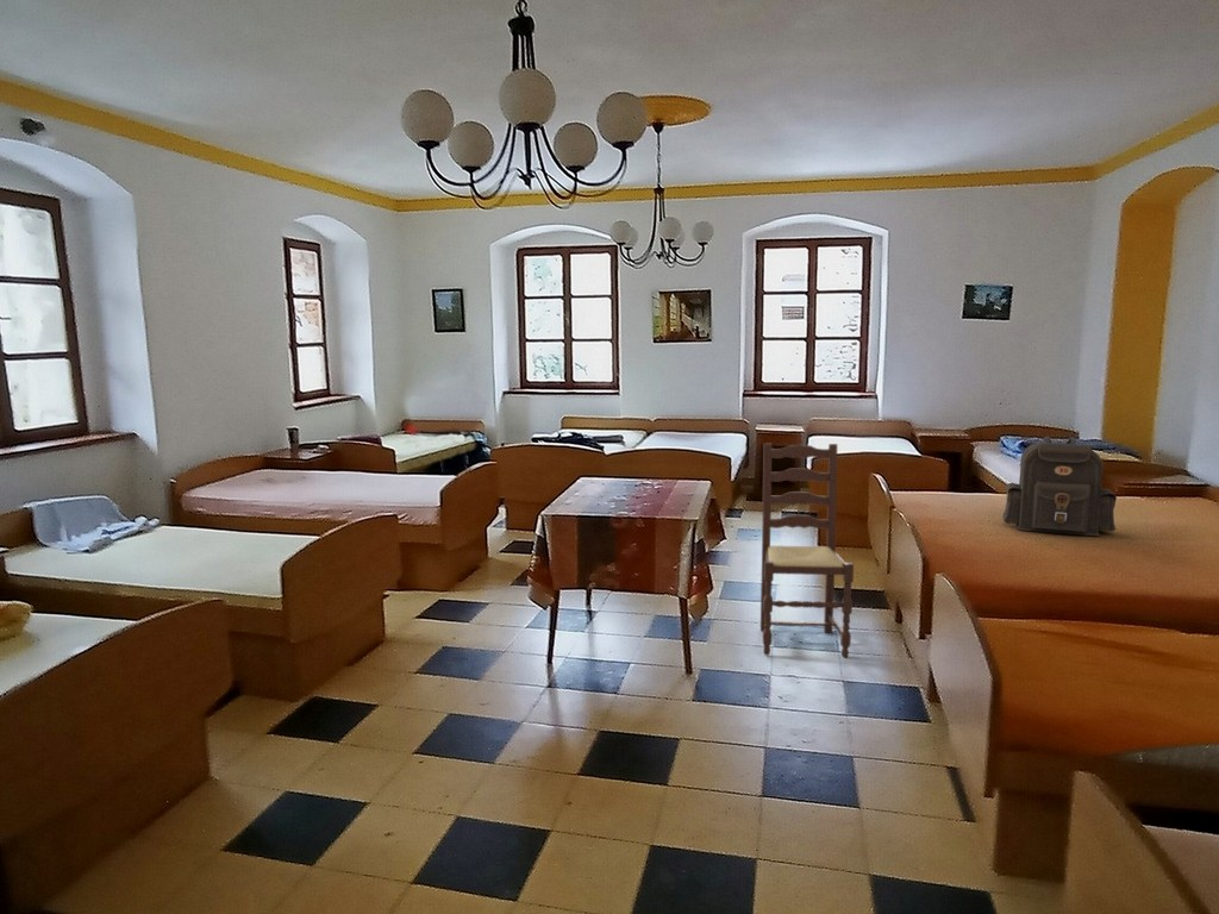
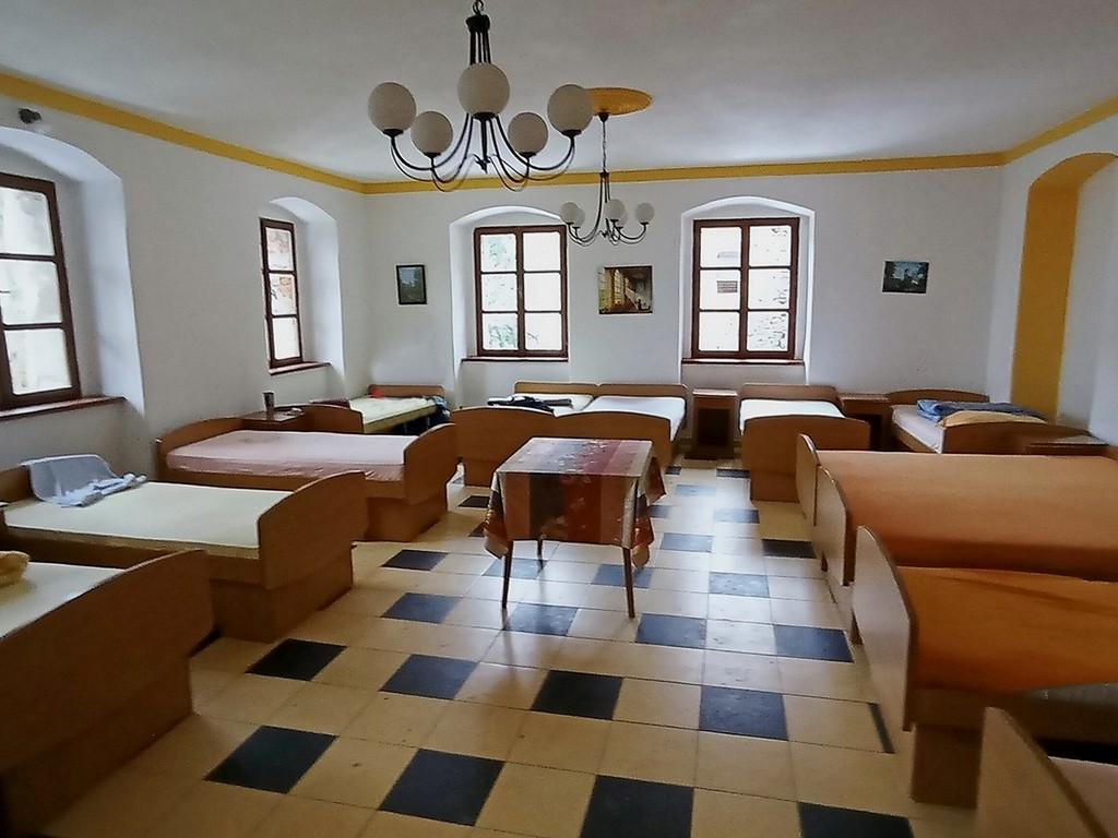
- backpack [1001,436,1118,537]
- dining chair [759,443,855,658]
